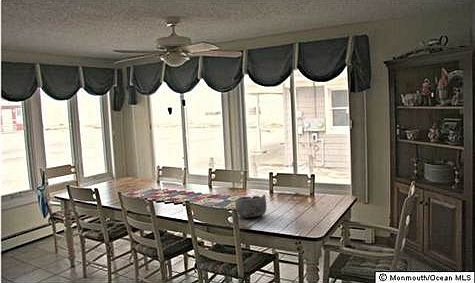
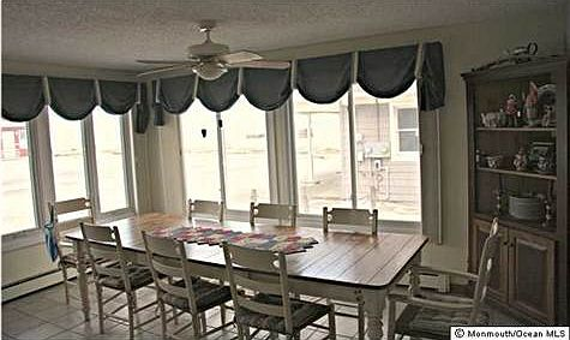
- bowl [234,193,267,219]
